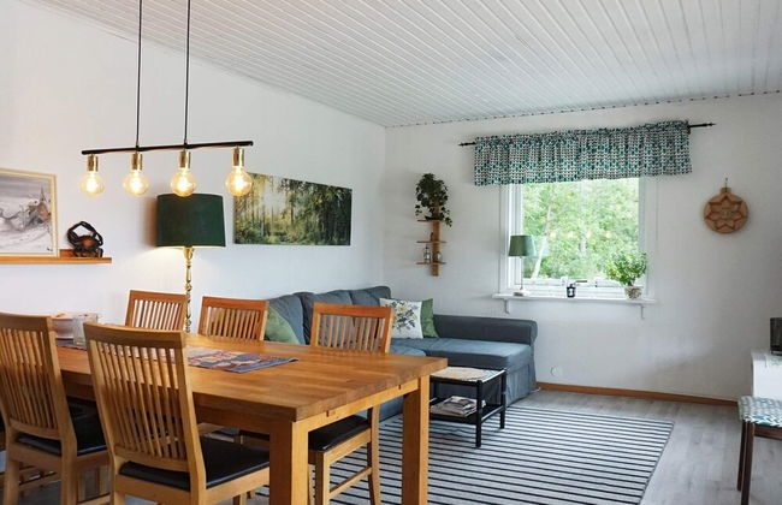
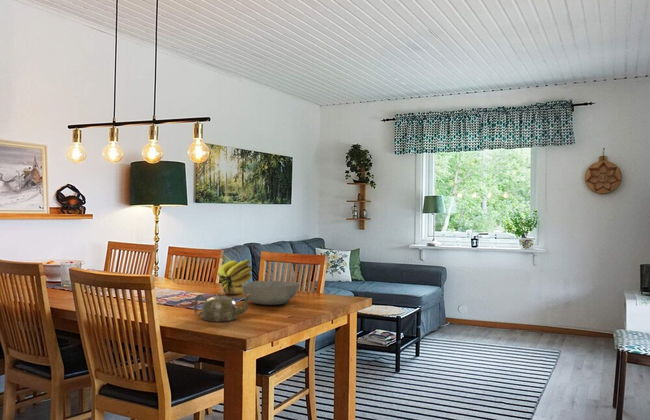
+ banana [217,259,253,295]
+ teapot [193,292,252,323]
+ bowl [242,280,301,306]
